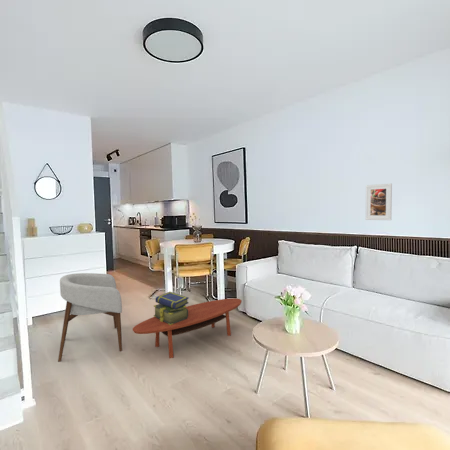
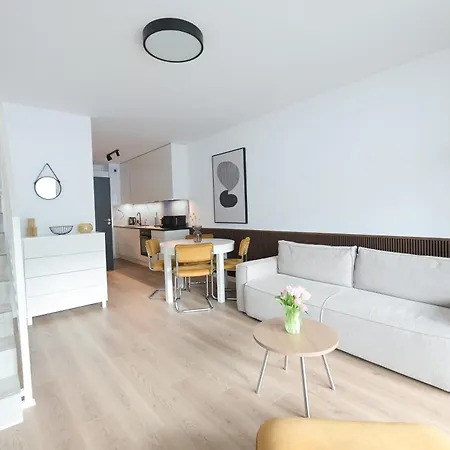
- coffee table [132,298,243,359]
- armchair [57,272,123,363]
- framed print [365,183,393,221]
- stack of books [153,291,190,325]
